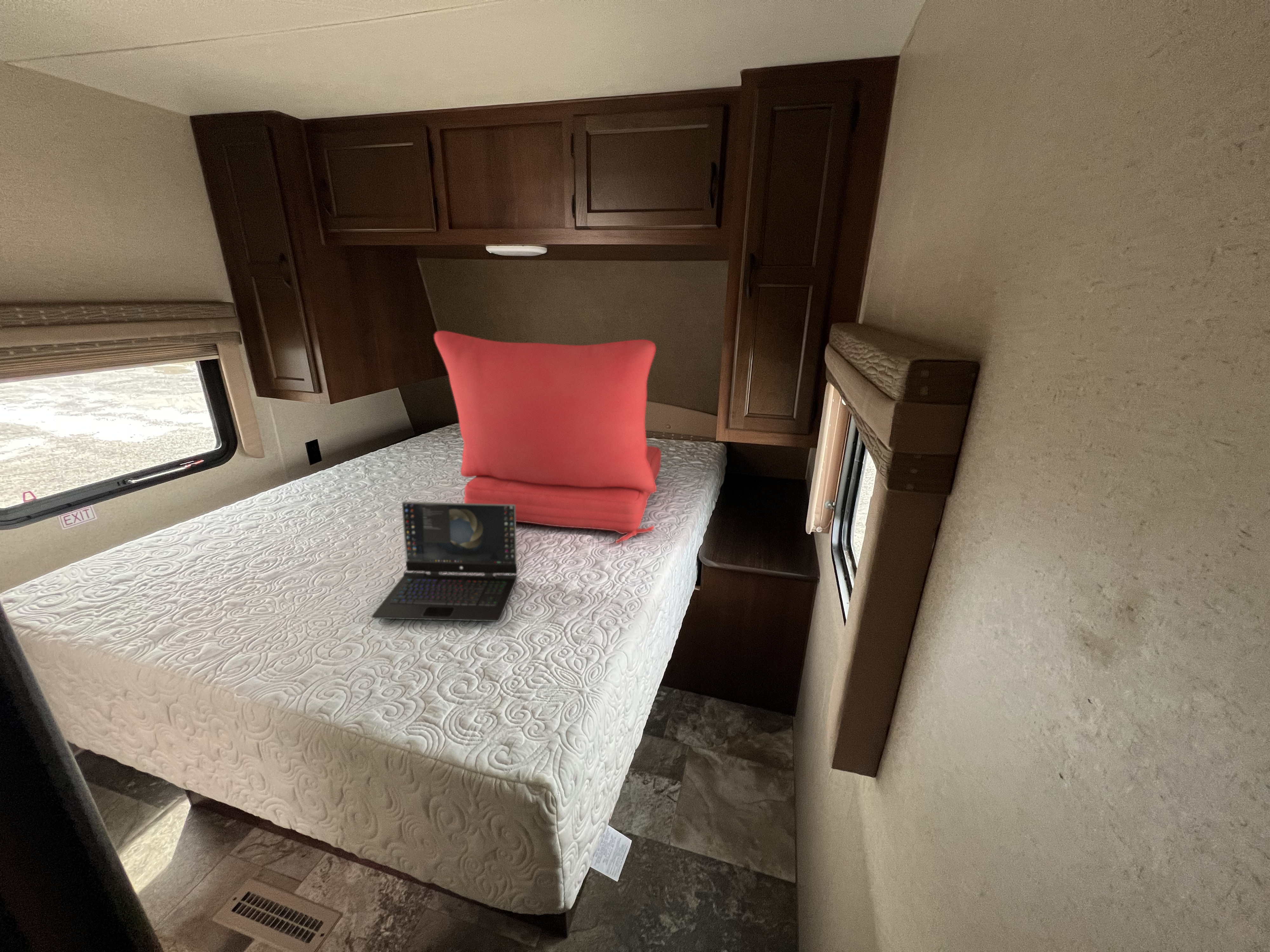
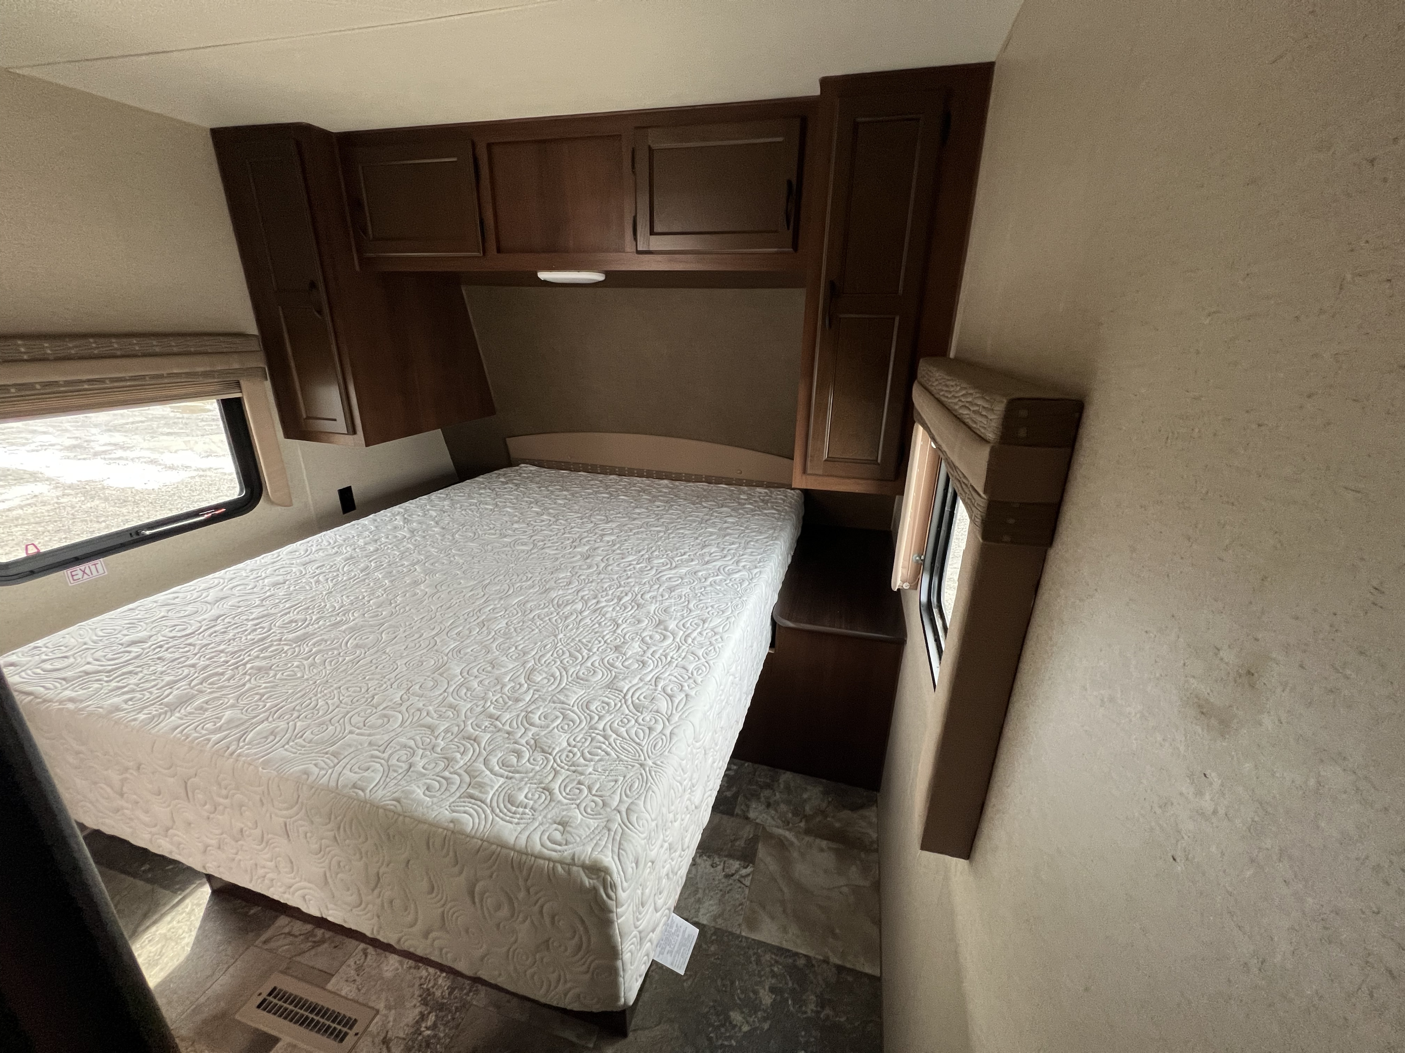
- seat cushion [434,330,662,544]
- laptop [371,501,518,622]
